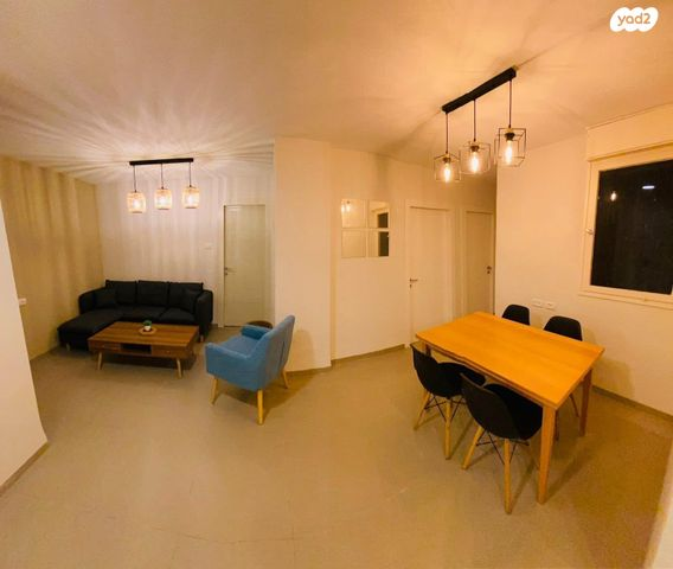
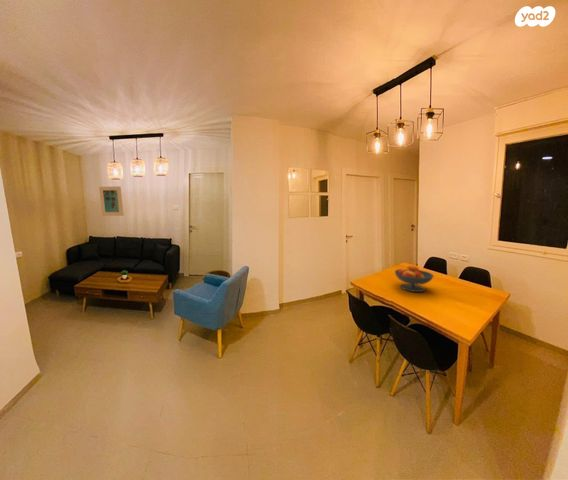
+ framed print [98,185,125,217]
+ fruit bowl [394,265,435,293]
